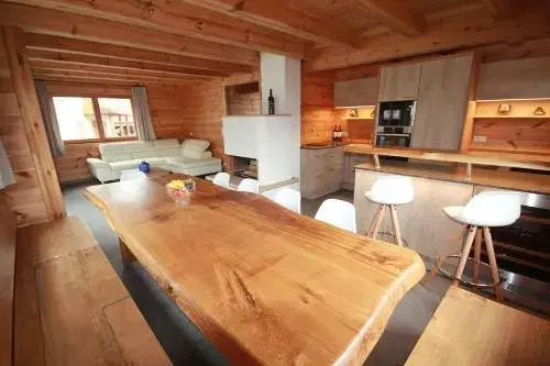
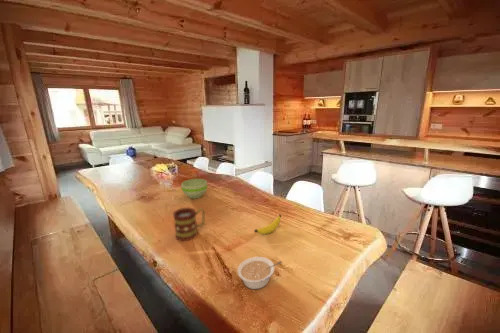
+ mug [172,207,206,242]
+ bowl [180,178,208,199]
+ banana [253,214,282,235]
+ legume [237,256,283,290]
